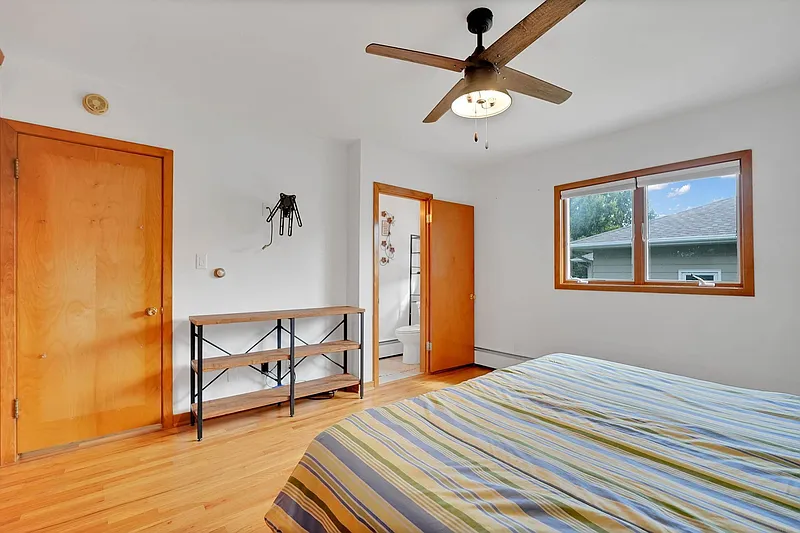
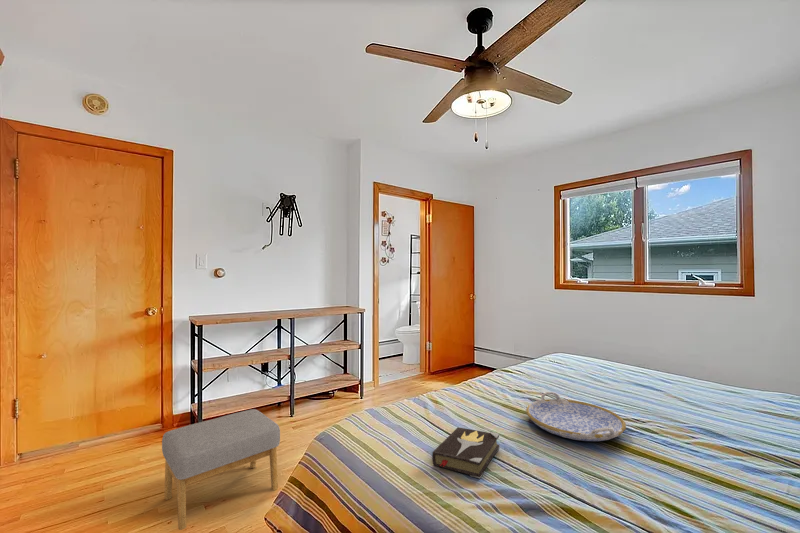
+ serving tray [525,391,627,442]
+ footstool [161,408,281,531]
+ hardback book [431,426,501,480]
